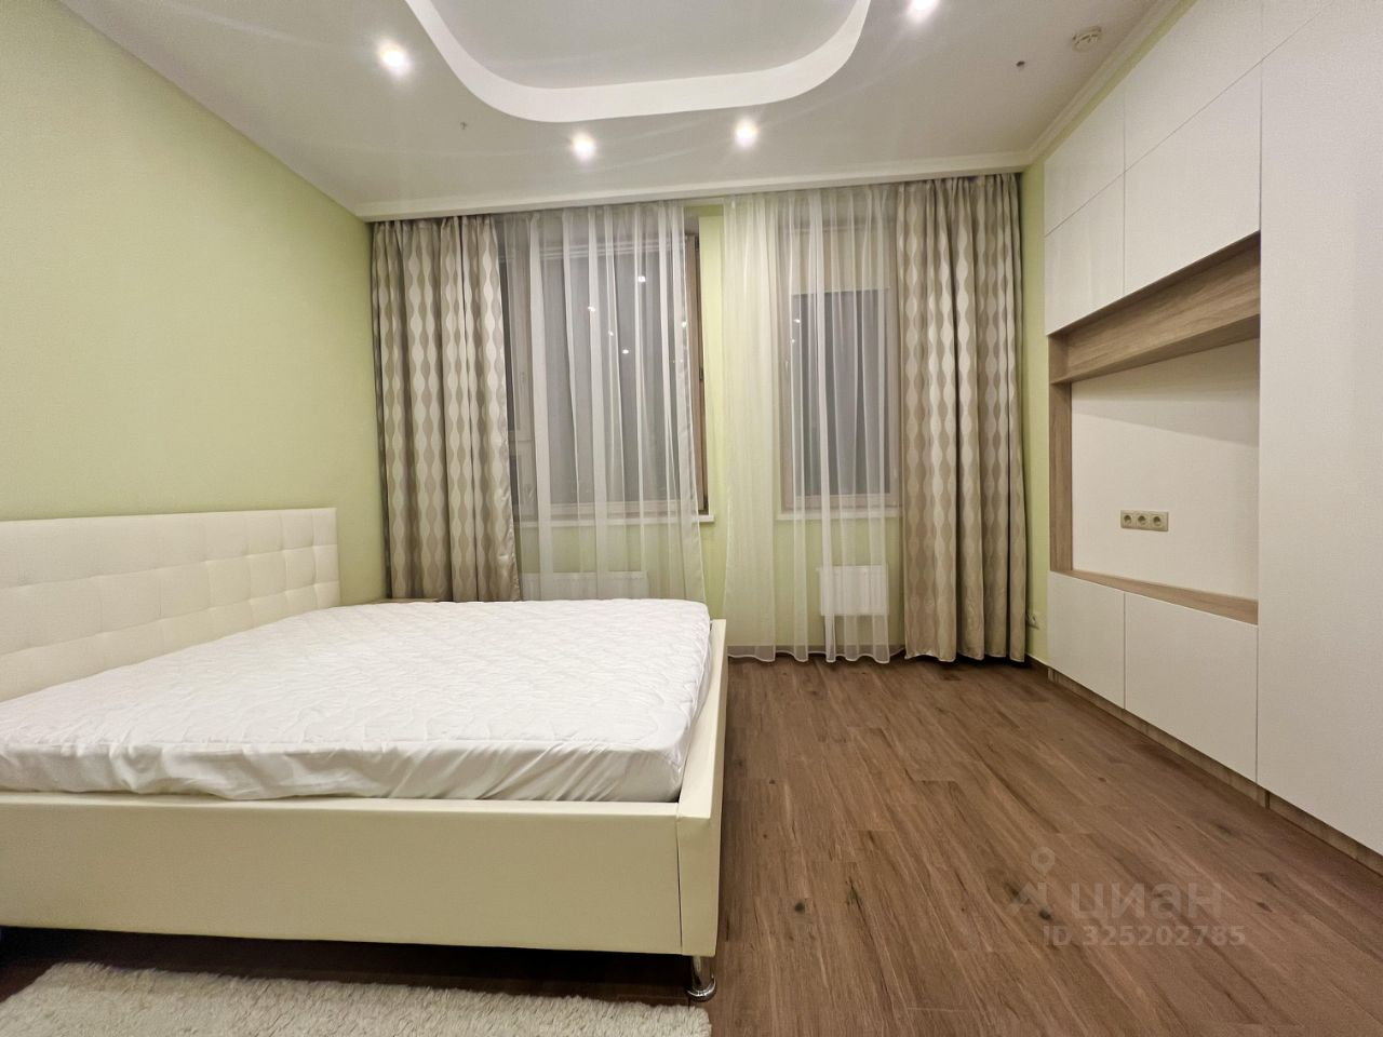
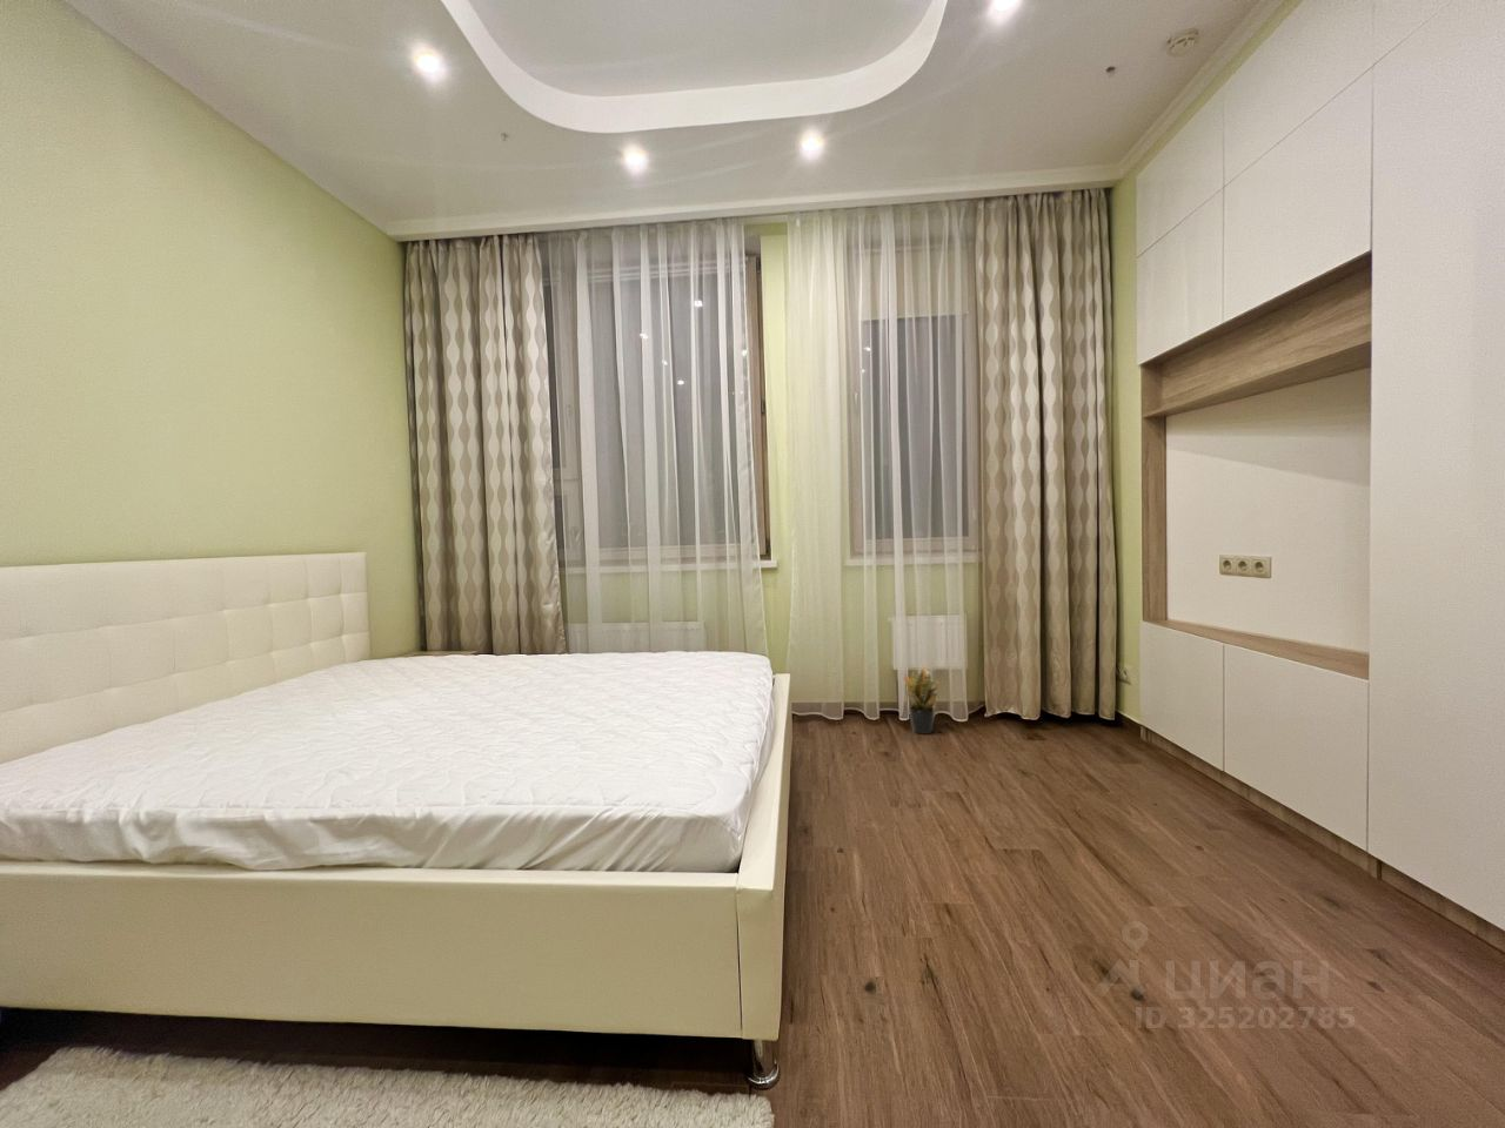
+ potted plant [903,666,942,736]
